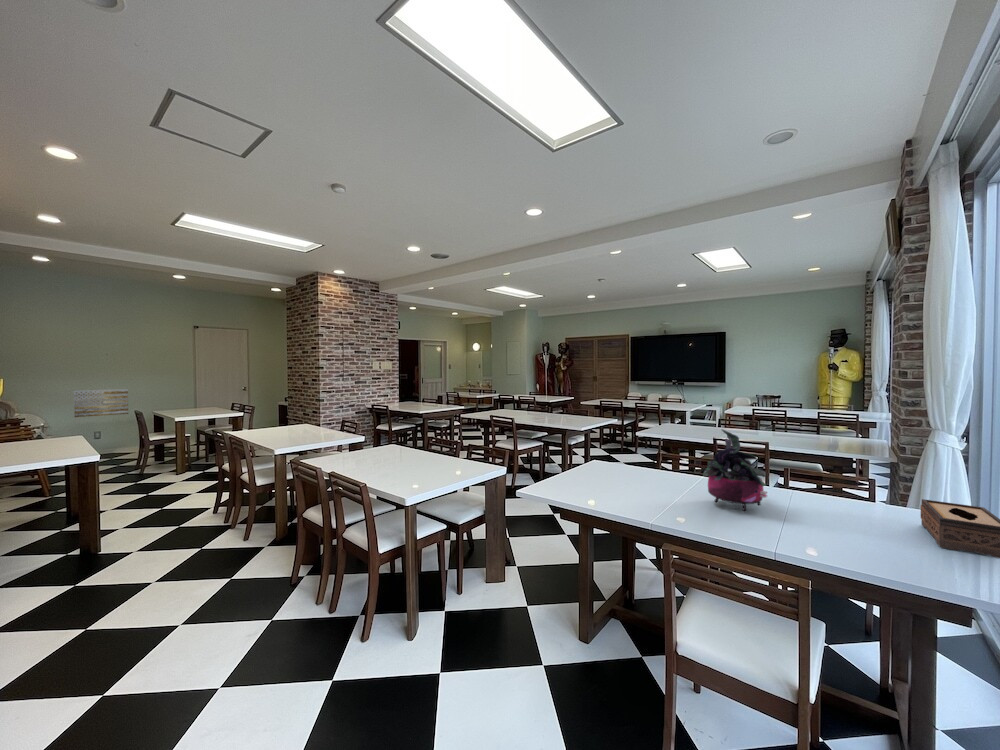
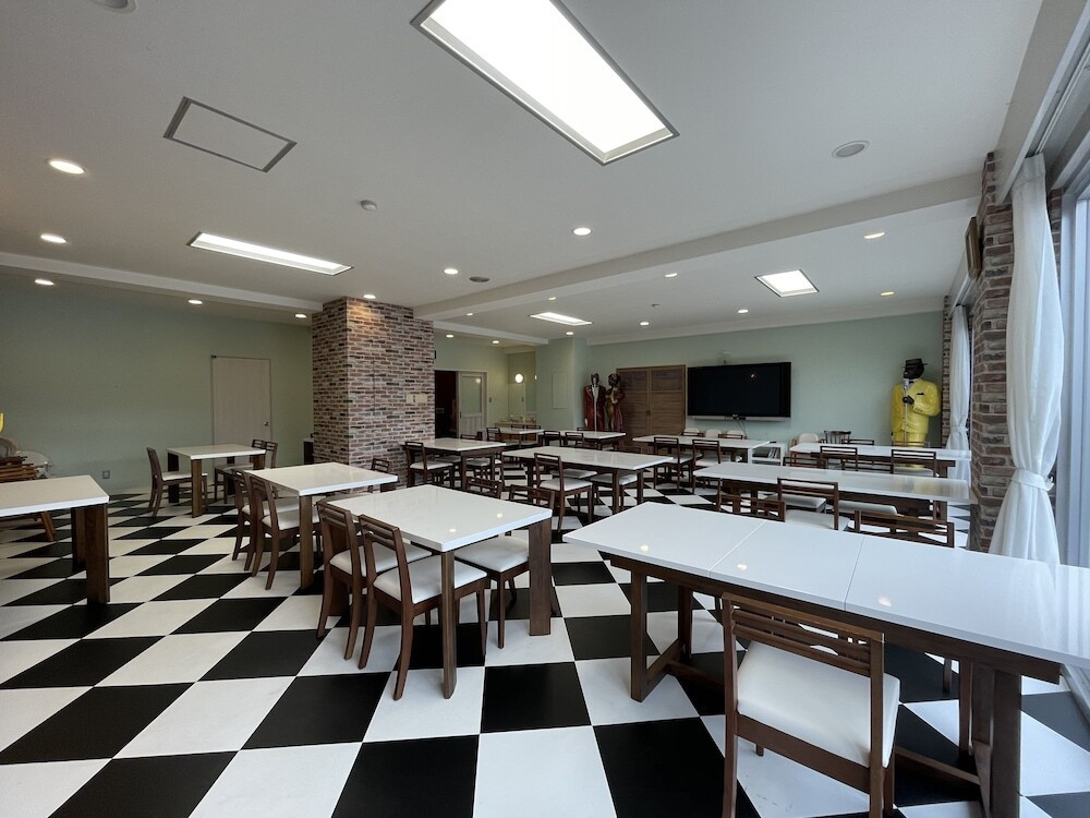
- tissue box [920,498,1000,559]
- potted plant [701,428,769,512]
- wall art [73,388,129,418]
